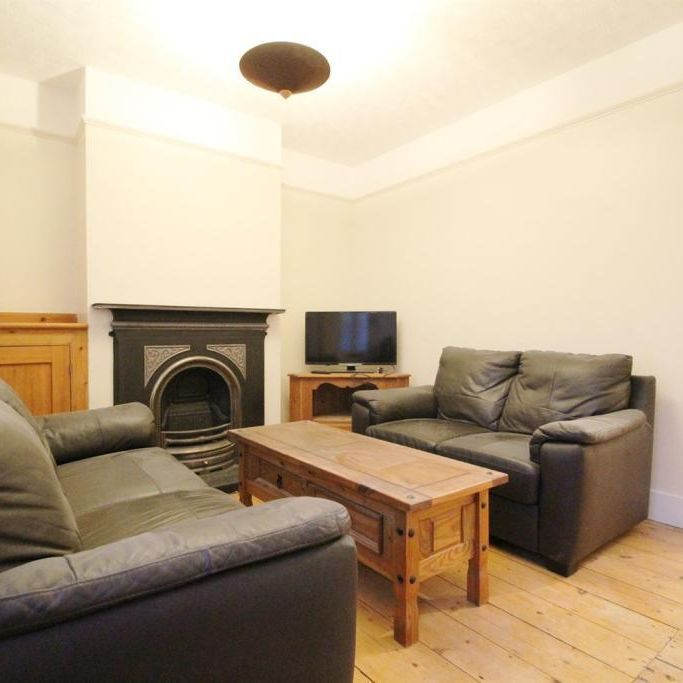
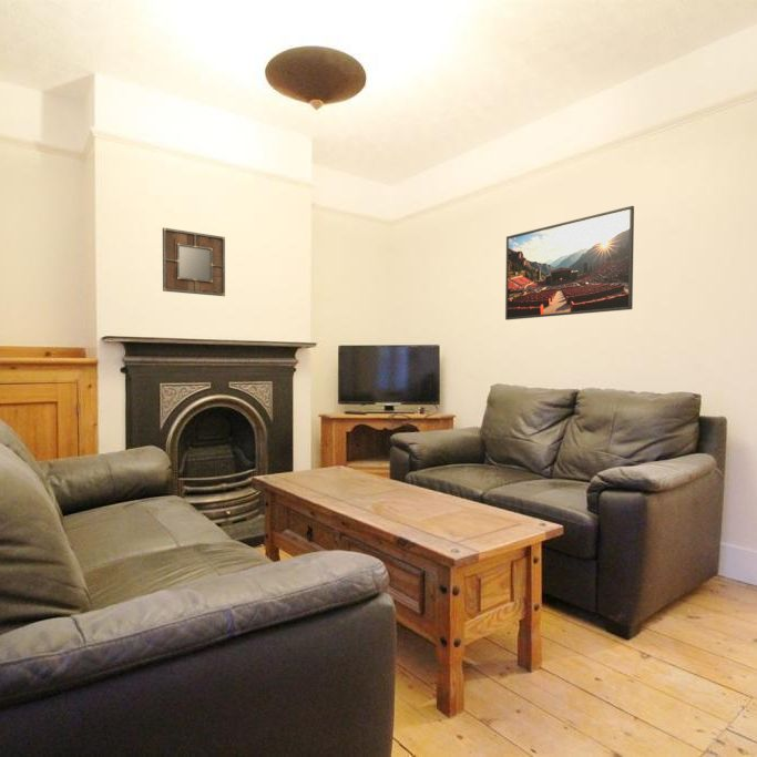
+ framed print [504,205,635,321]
+ home mirror [162,227,226,297]
